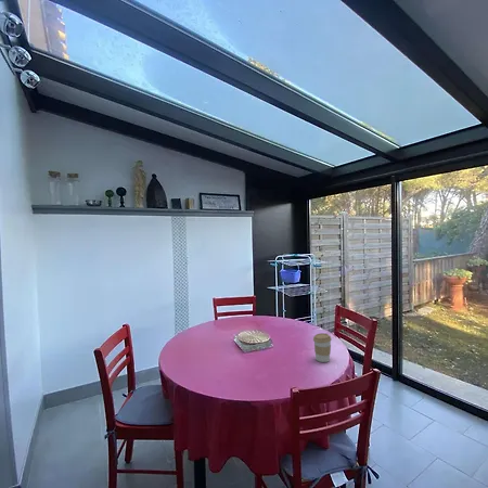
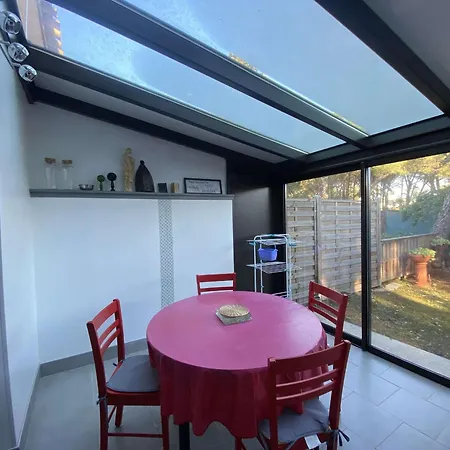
- coffee cup [312,332,333,363]
